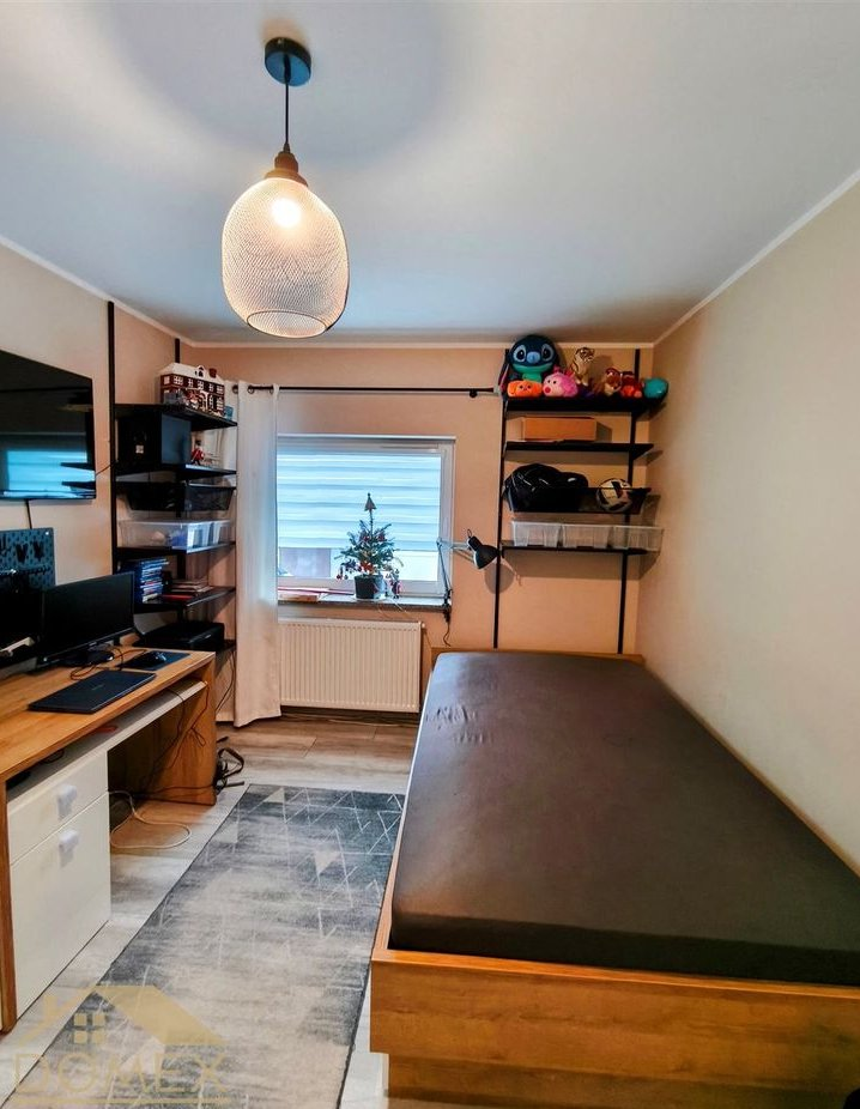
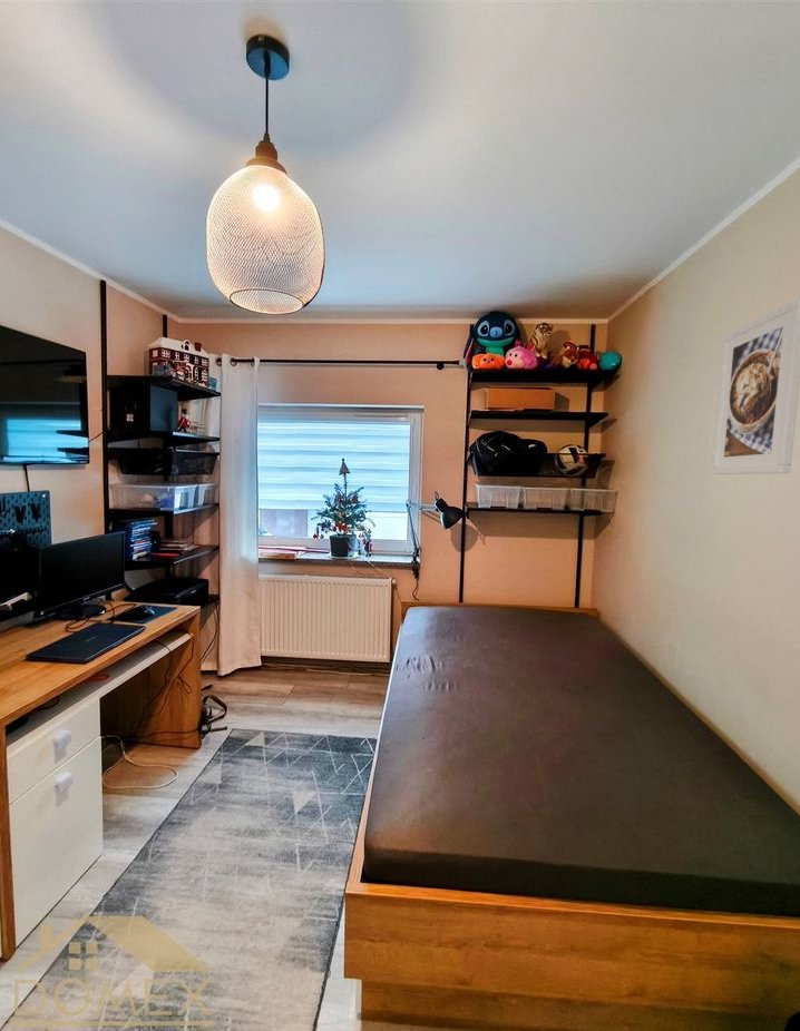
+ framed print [710,296,800,475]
